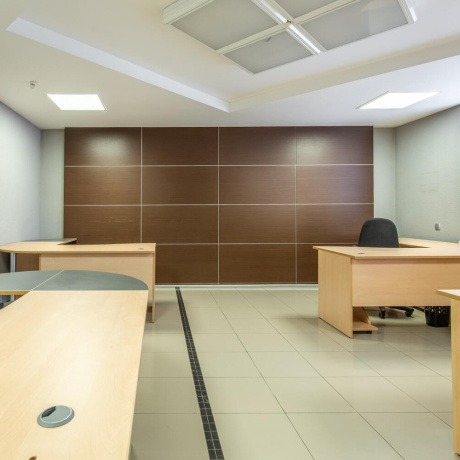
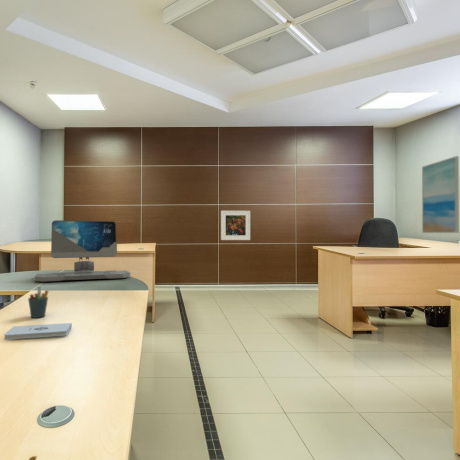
+ pen holder [27,286,50,319]
+ wall art [421,155,460,234]
+ notepad [3,322,73,341]
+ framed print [220,210,251,241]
+ computer monitor [34,219,131,283]
